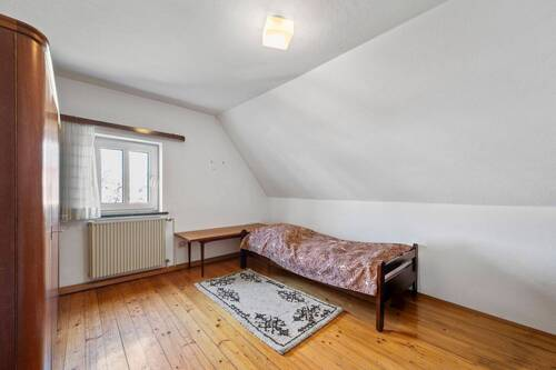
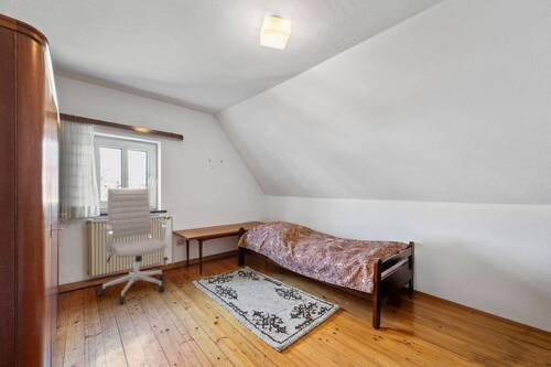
+ chair [97,186,168,305]
